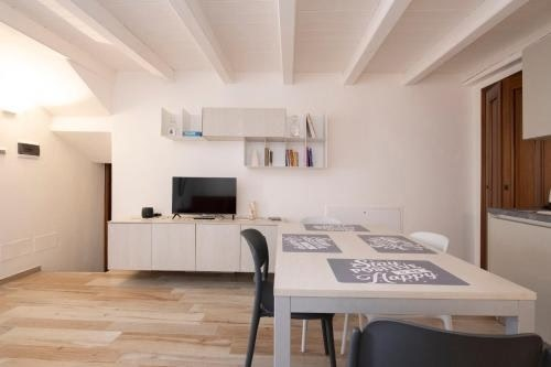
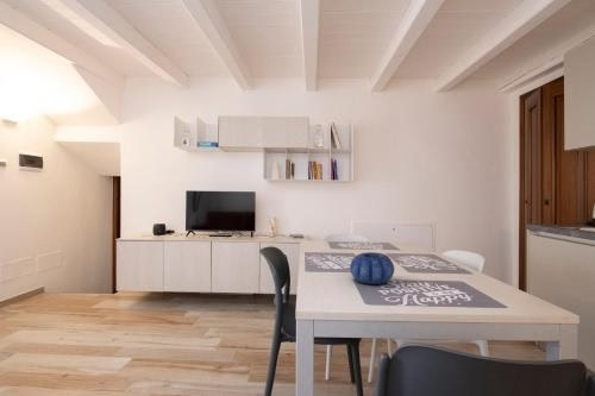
+ decorative bowl [349,251,395,285]
